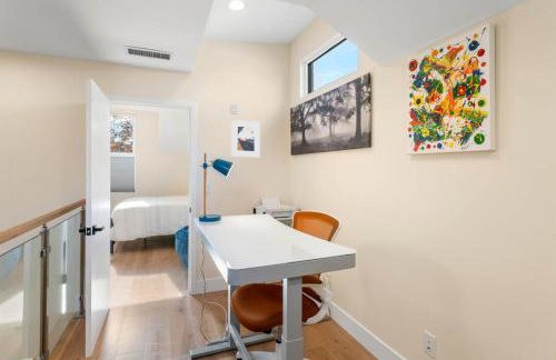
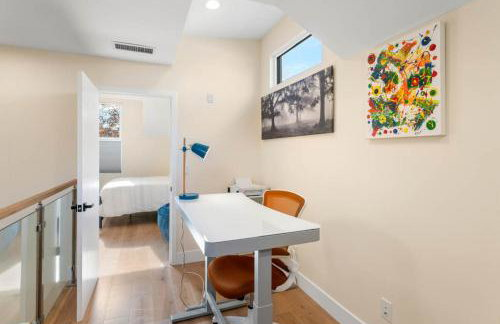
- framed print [230,119,261,158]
